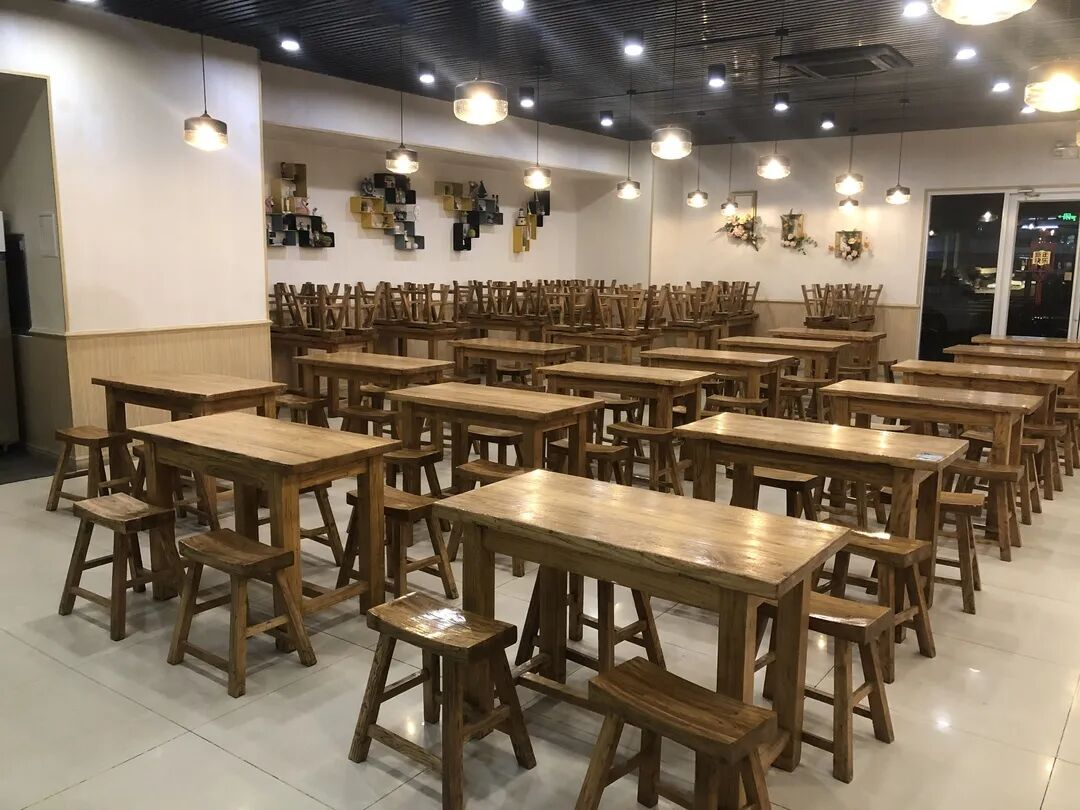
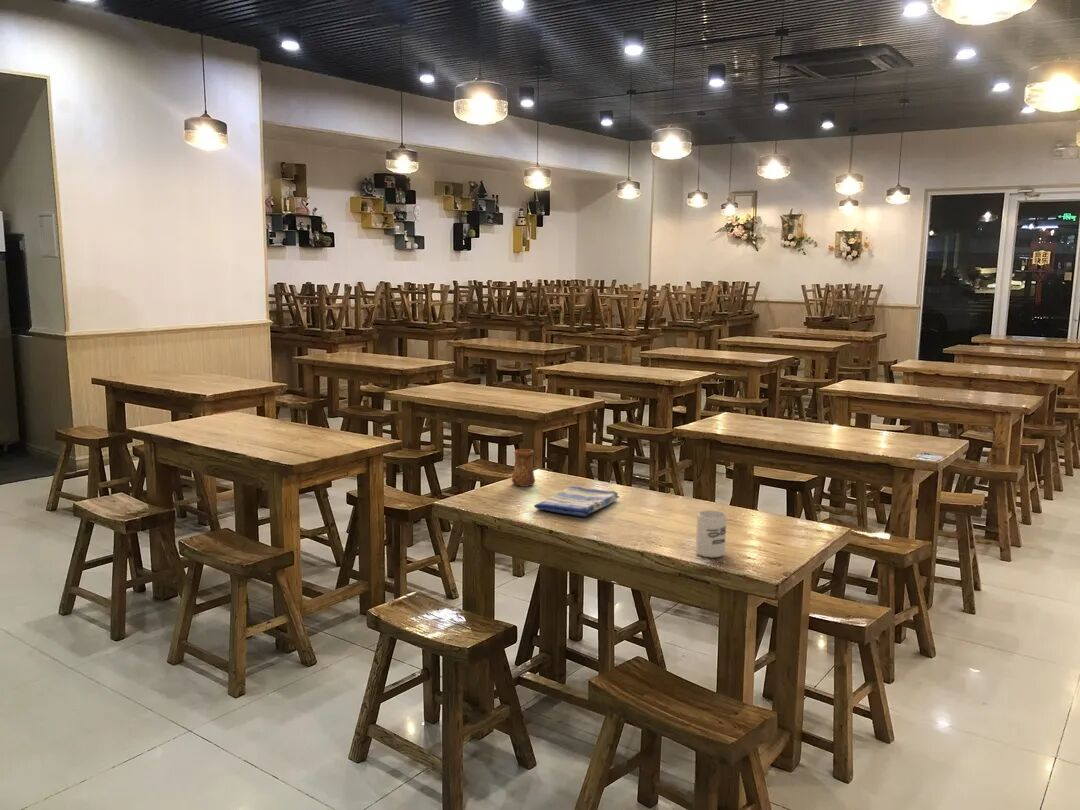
+ dish towel [533,485,620,518]
+ cup [511,448,536,488]
+ cup [695,510,728,559]
